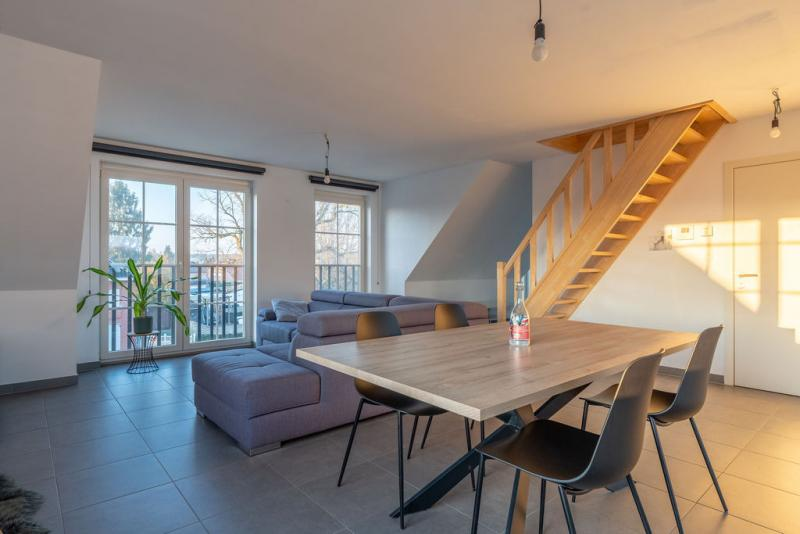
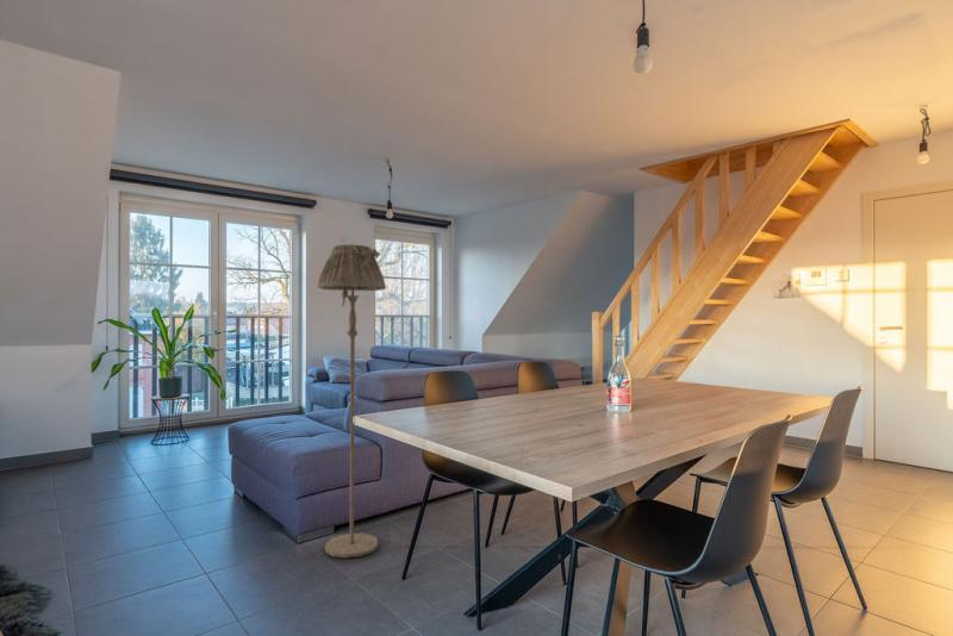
+ floor lamp [316,243,387,559]
